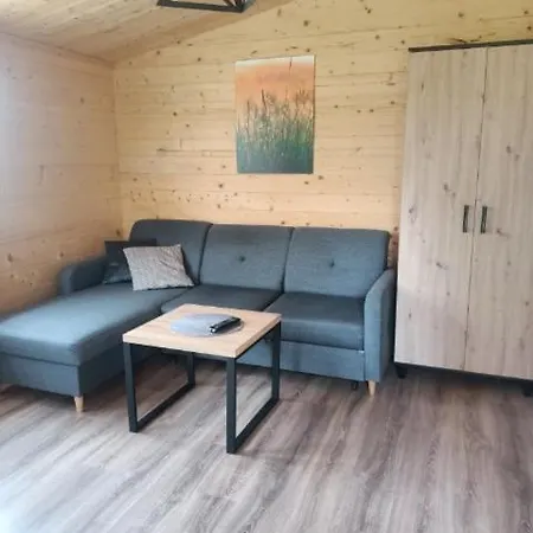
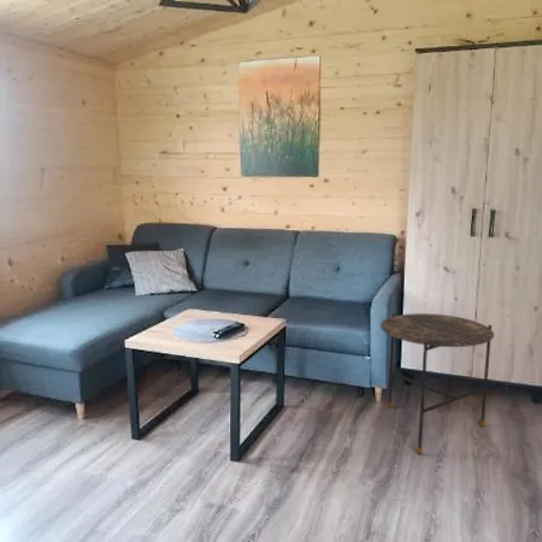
+ side table [379,312,495,455]
